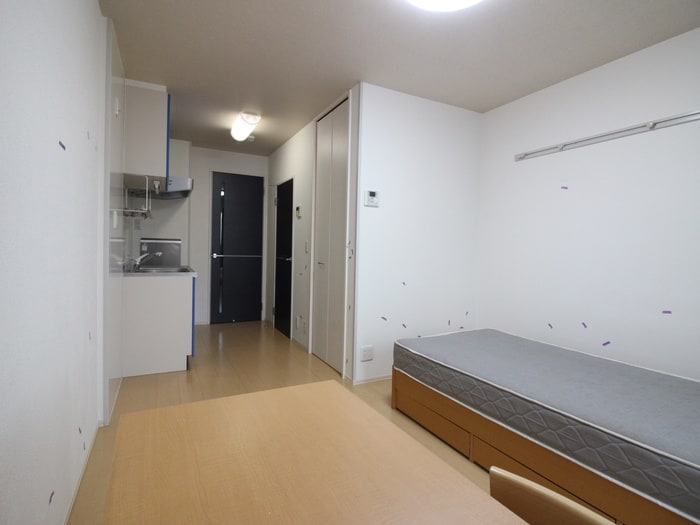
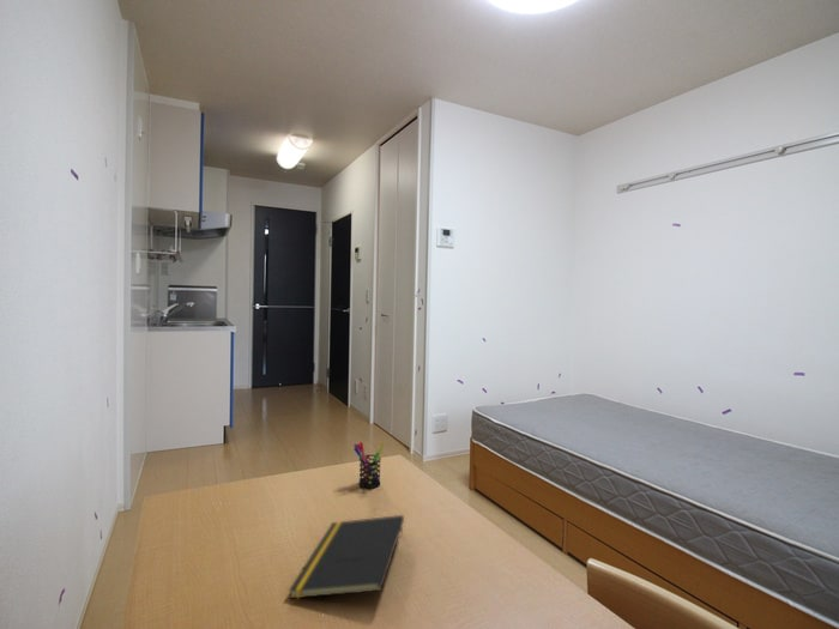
+ notepad [288,514,405,599]
+ pen holder [352,441,386,489]
